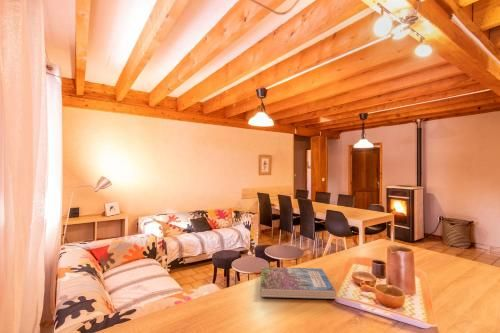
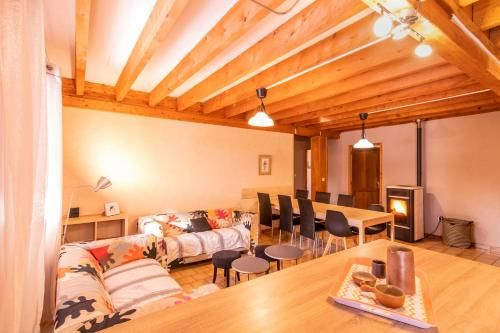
- book [260,266,336,300]
